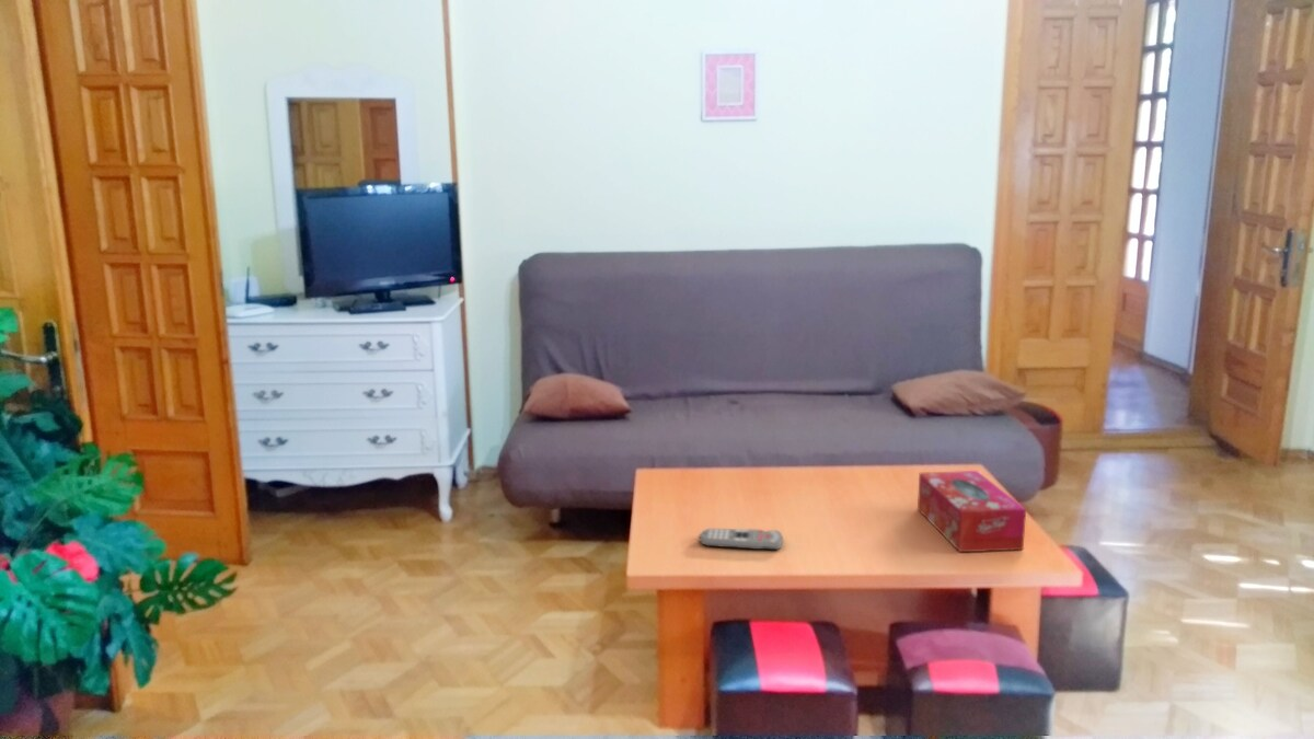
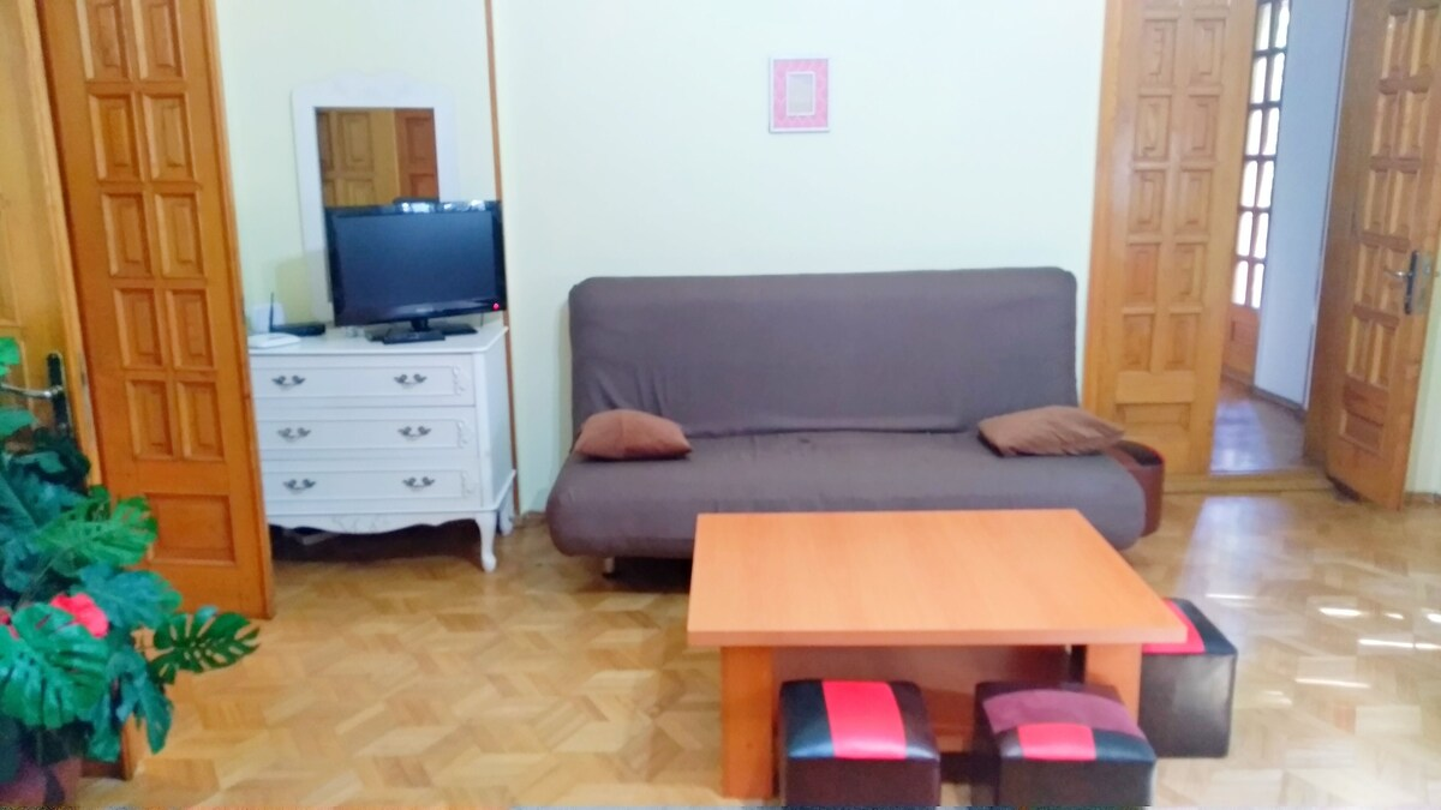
- remote control [698,528,784,551]
- tissue box [917,470,1027,553]
